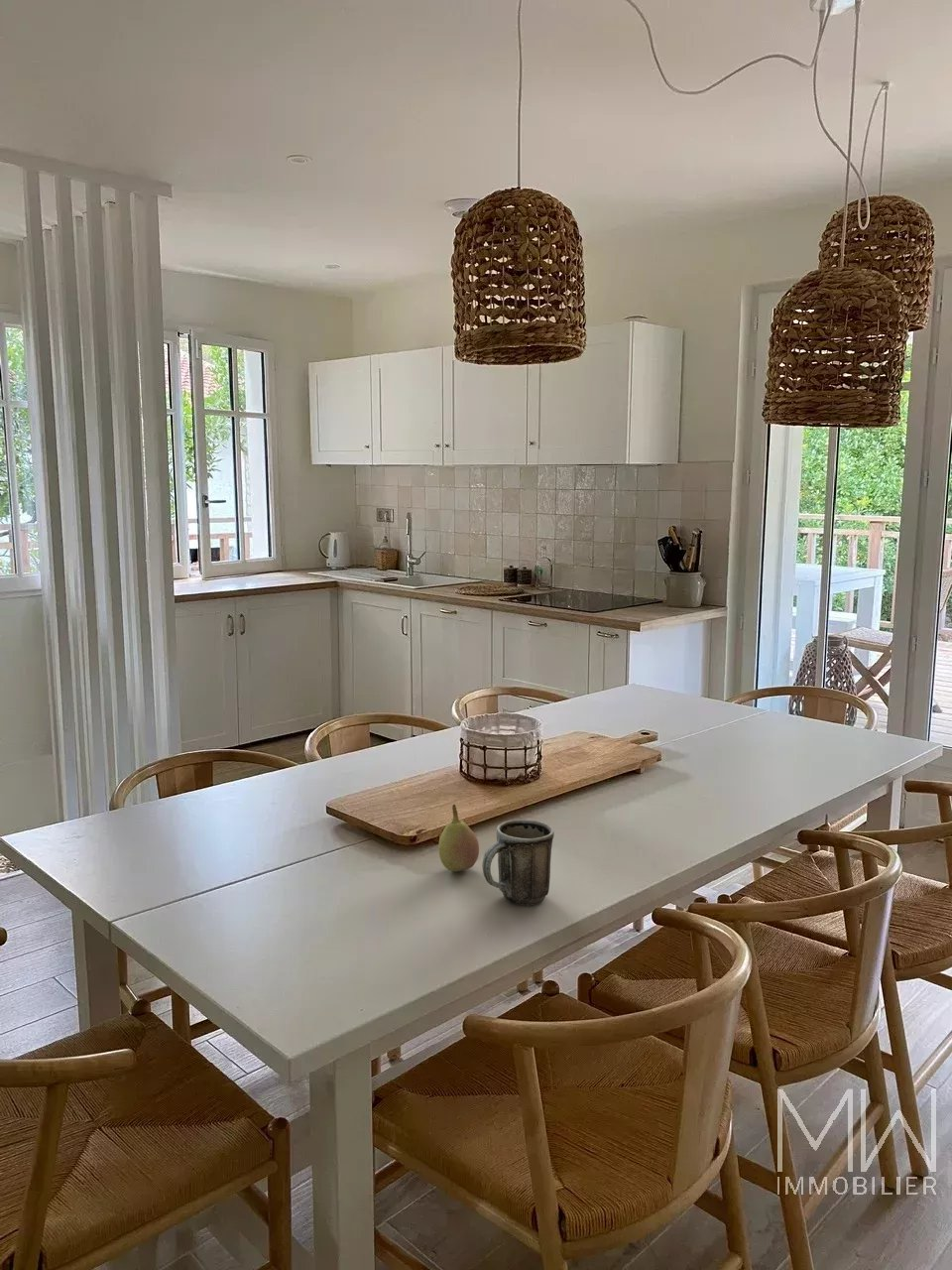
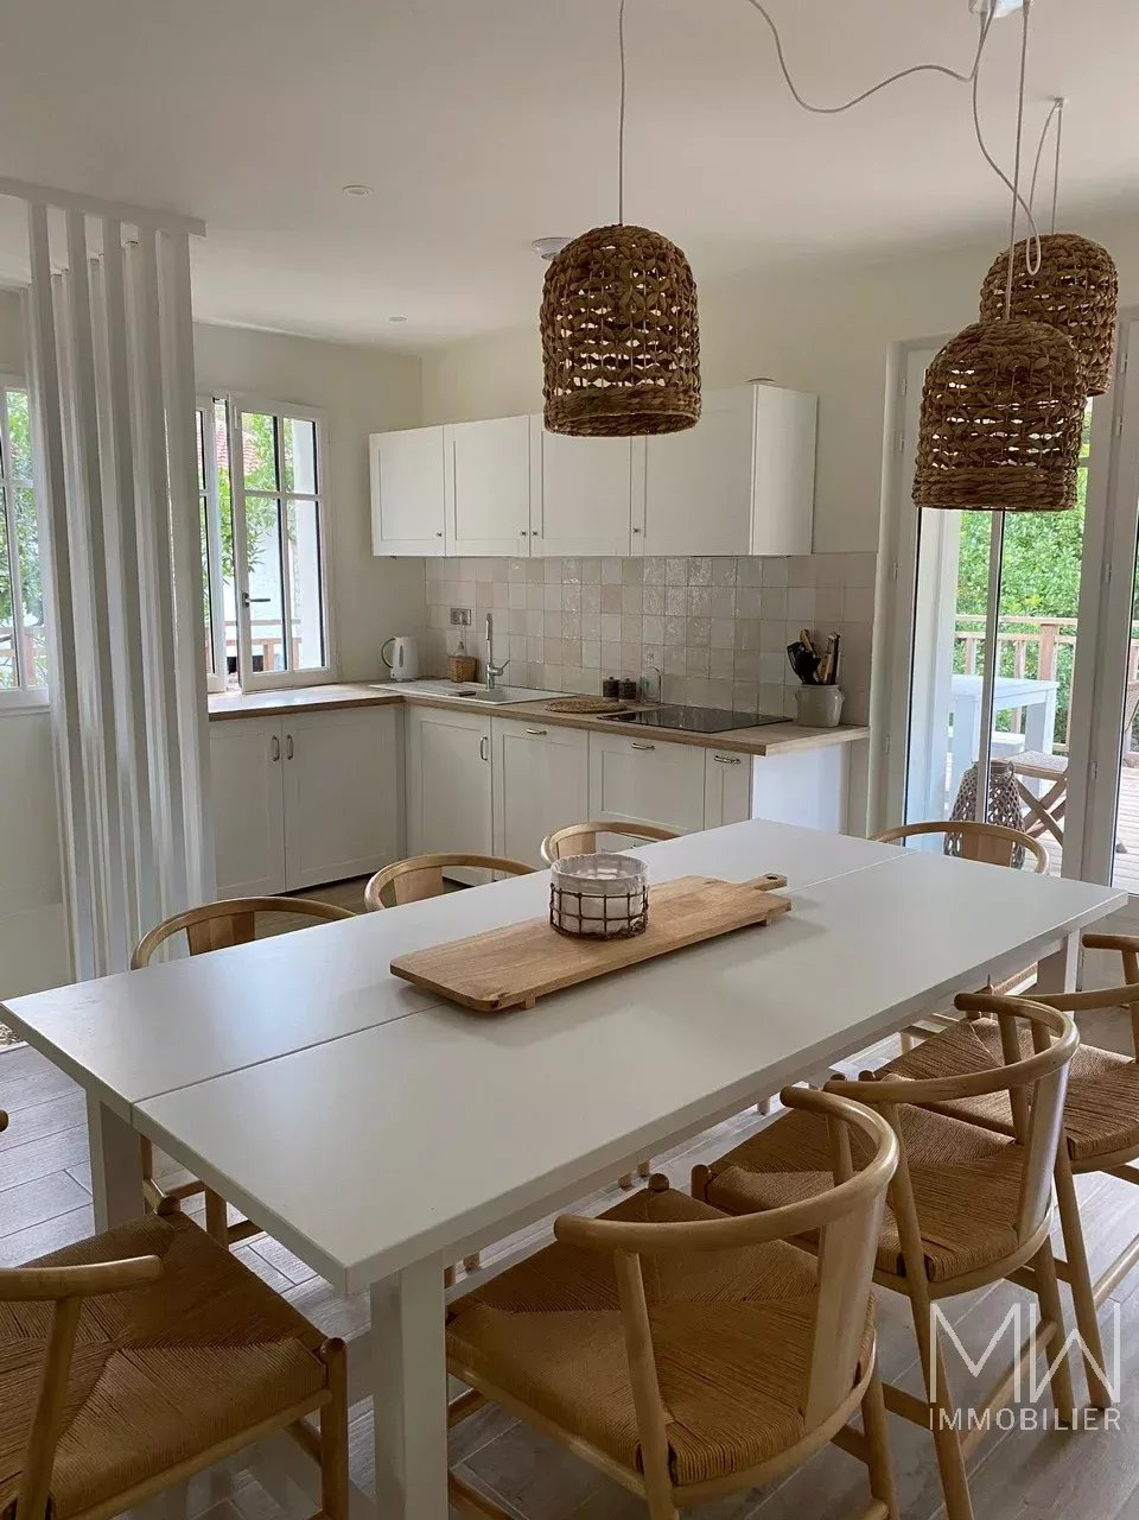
- mug [481,819,555,907]
- fruit [437,804,480,872]
